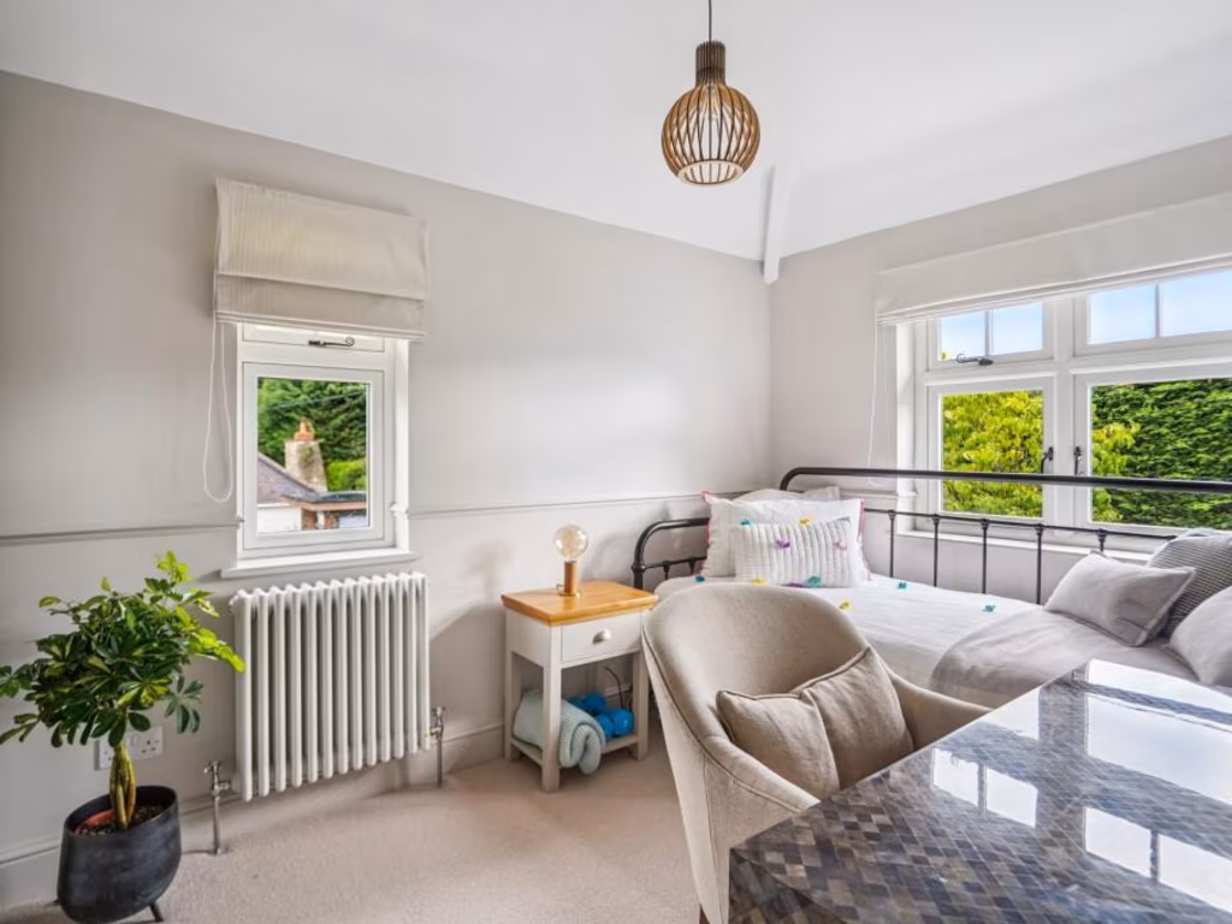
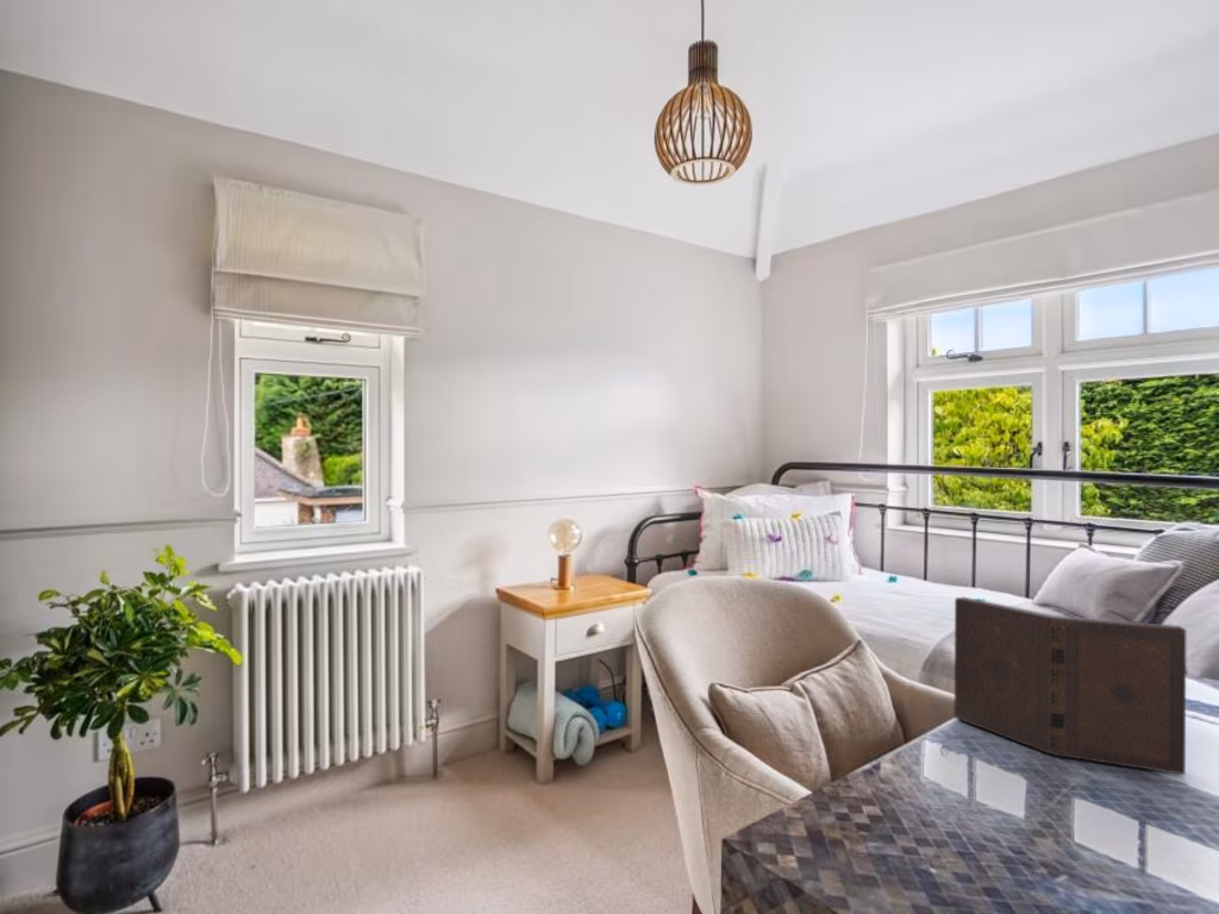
+ hardback book [954,596,1187,776]
